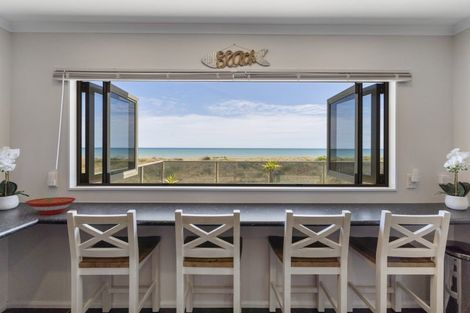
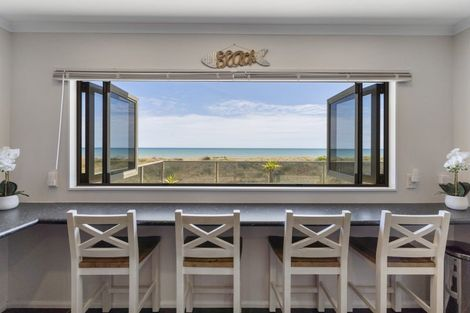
- bowl [24,196,77,215]
